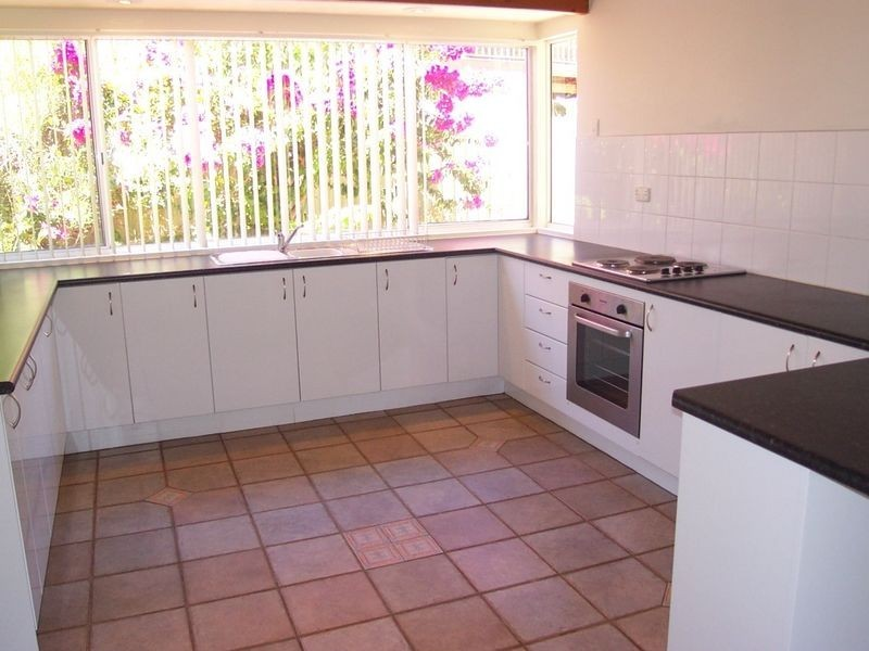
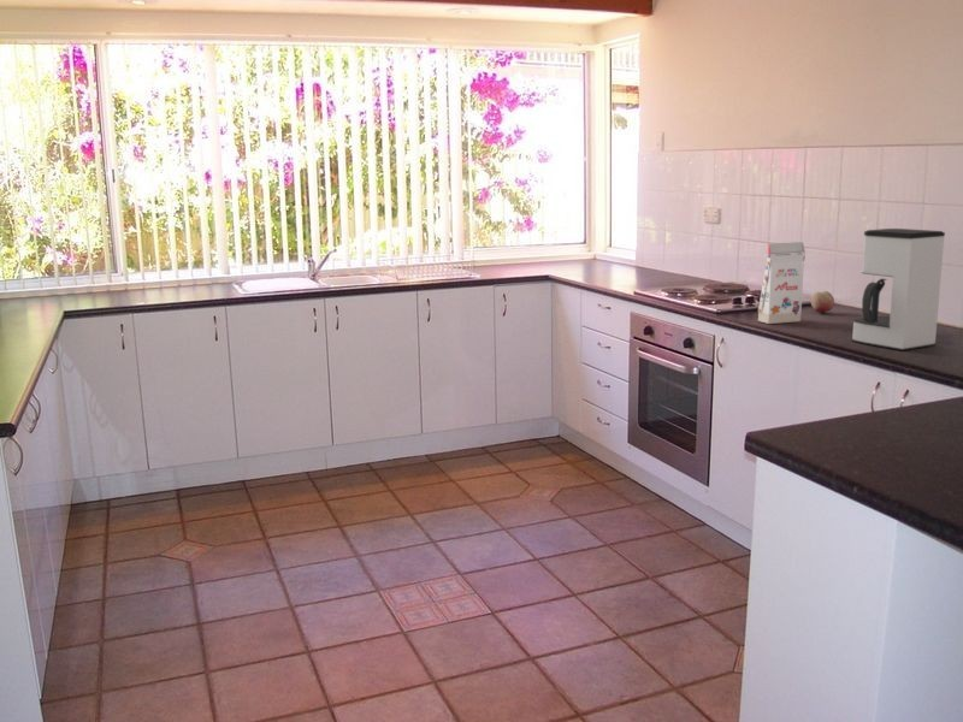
+ gift box [757,241,807,325]
+ coffee maker [851,227,946,351]
+ fruit [809,290,835,314]
